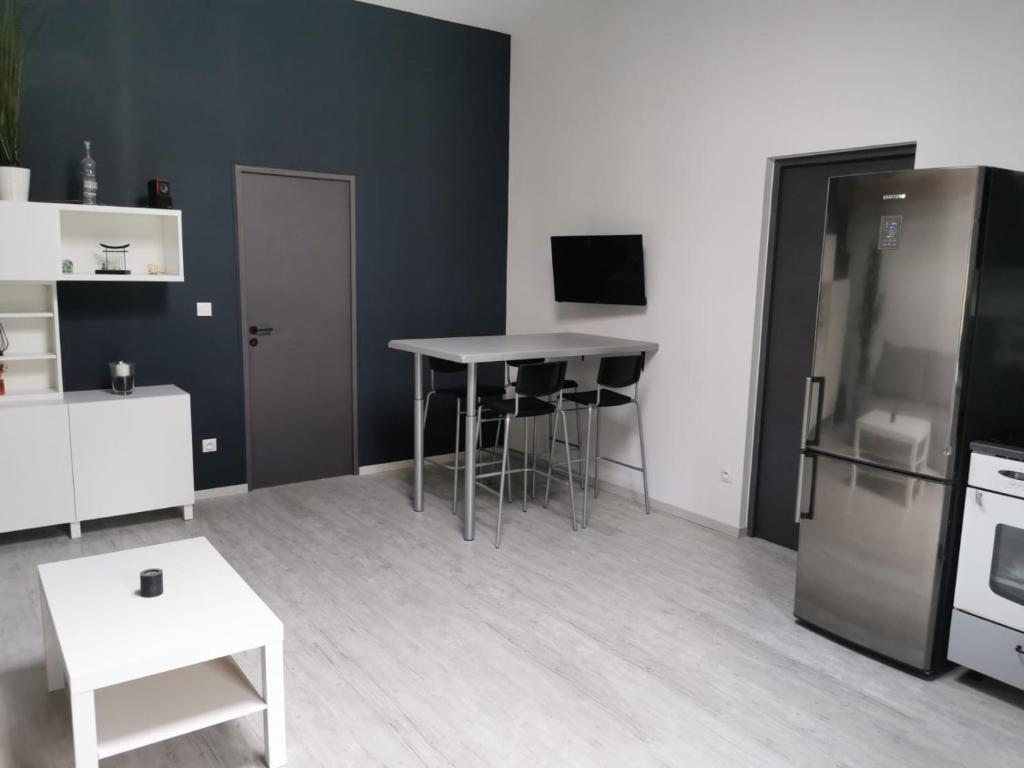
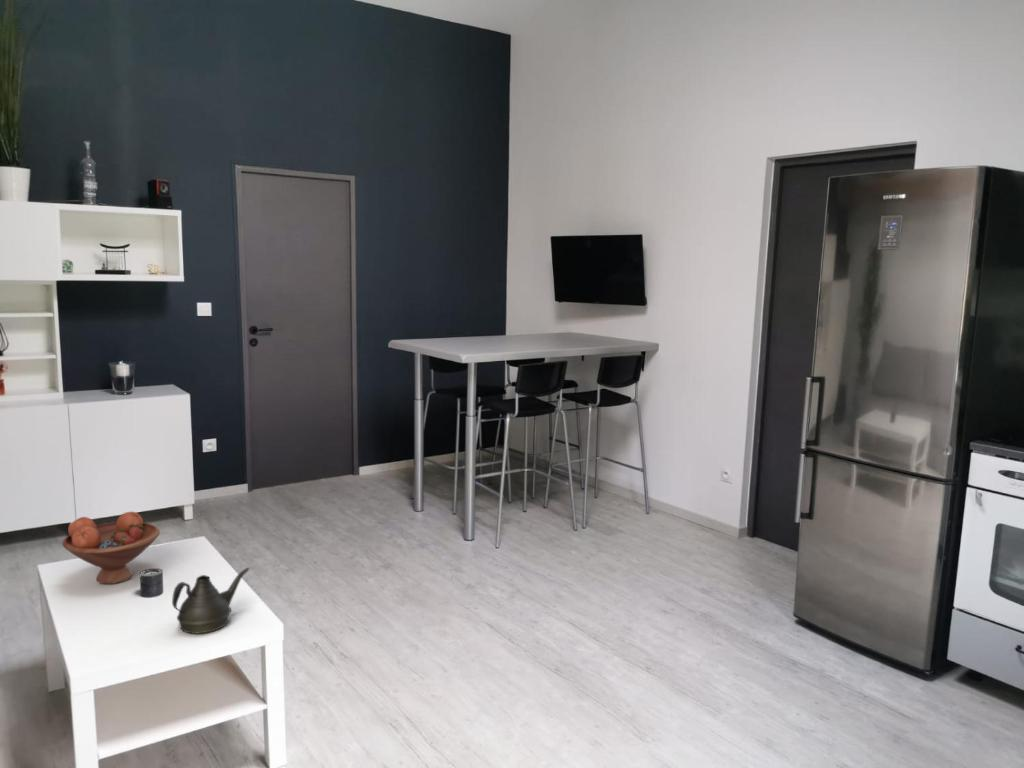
+ teapot [171,567,251,635]
+ fruit bowl [61,511,161,585]
